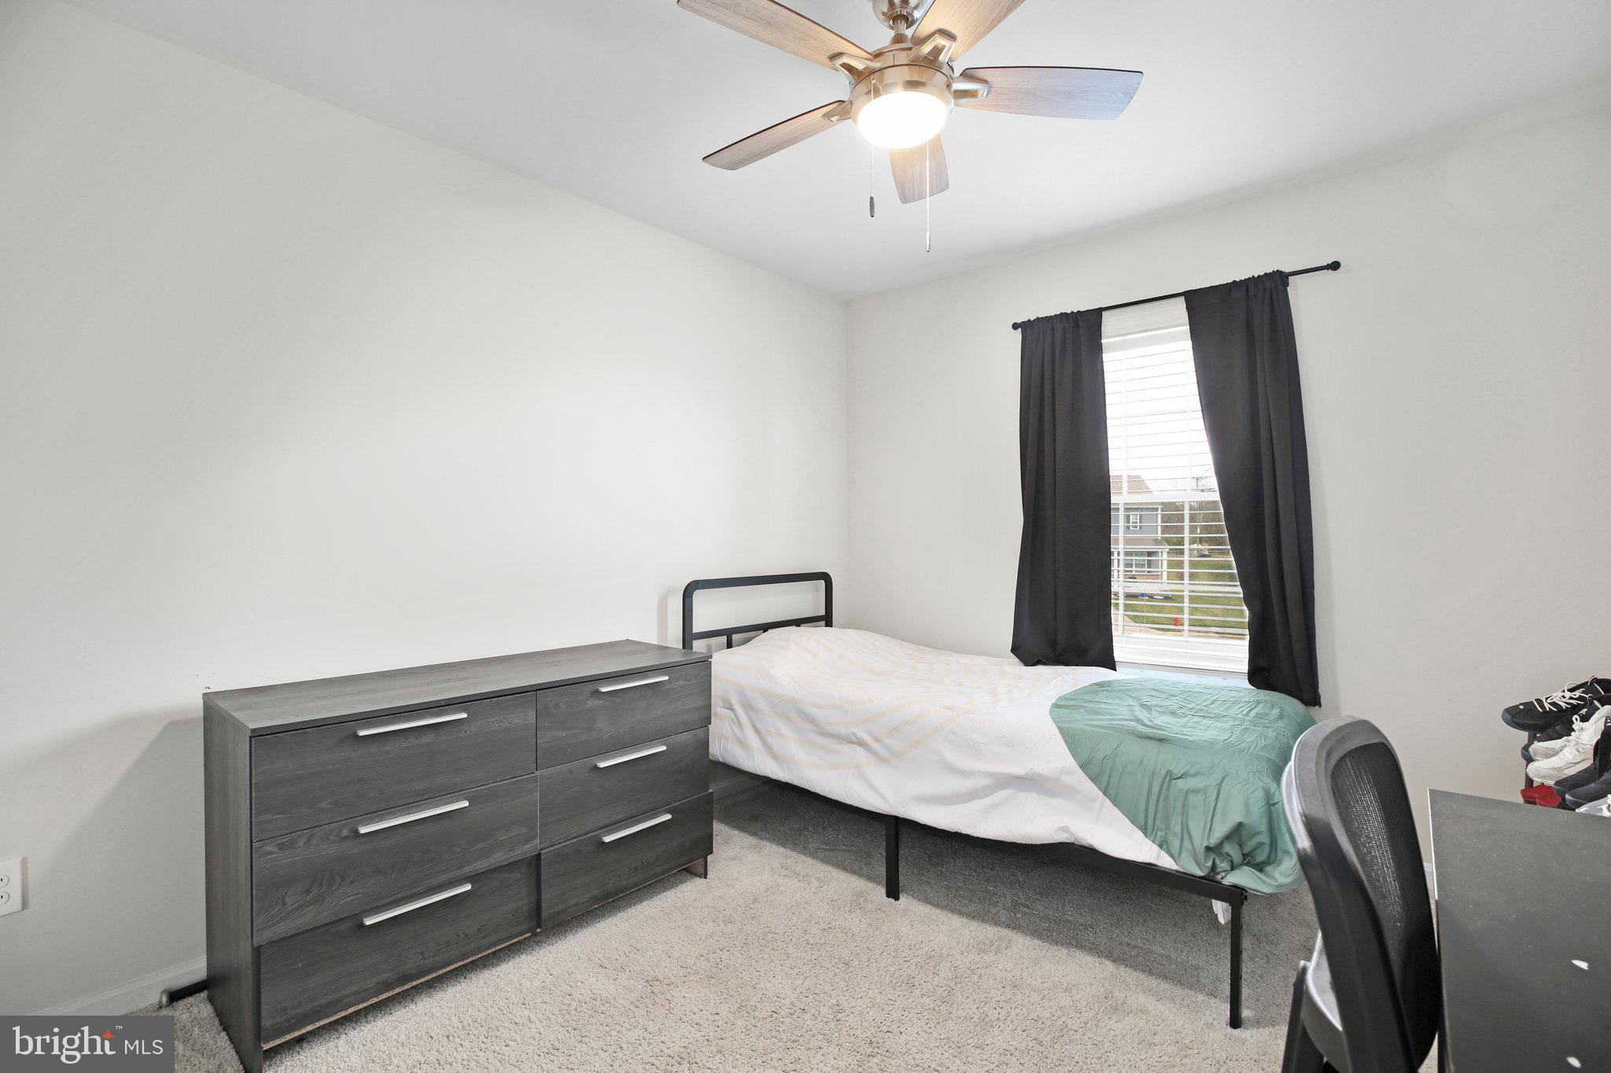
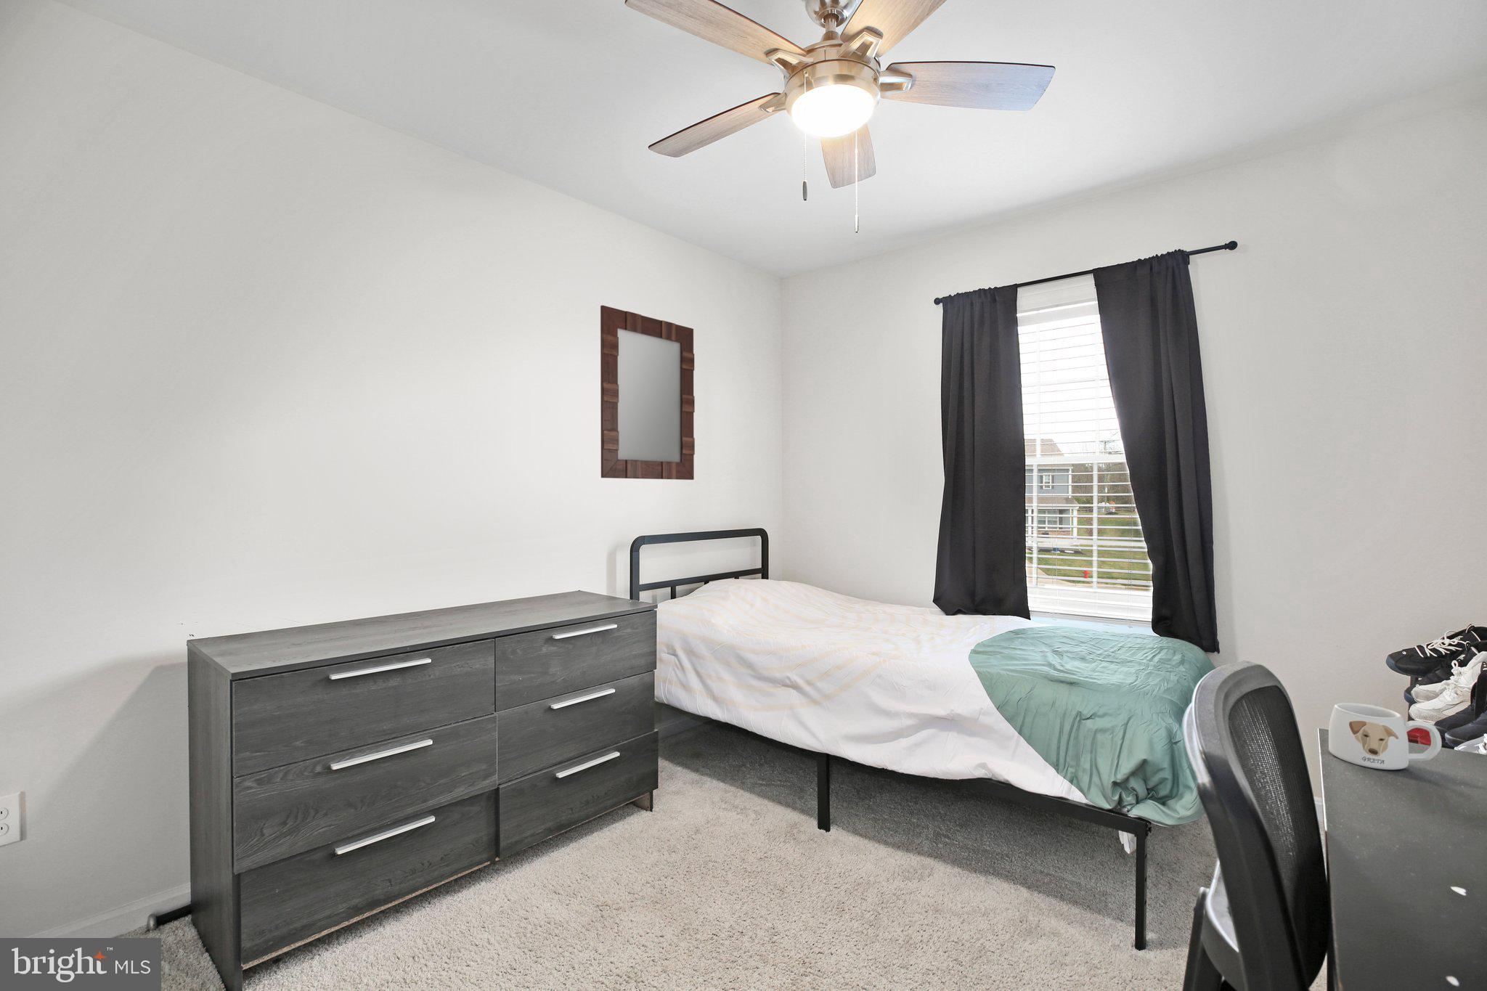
+ home mirror [599,304,695,481]
+ mug [1328,702,1442,770]
